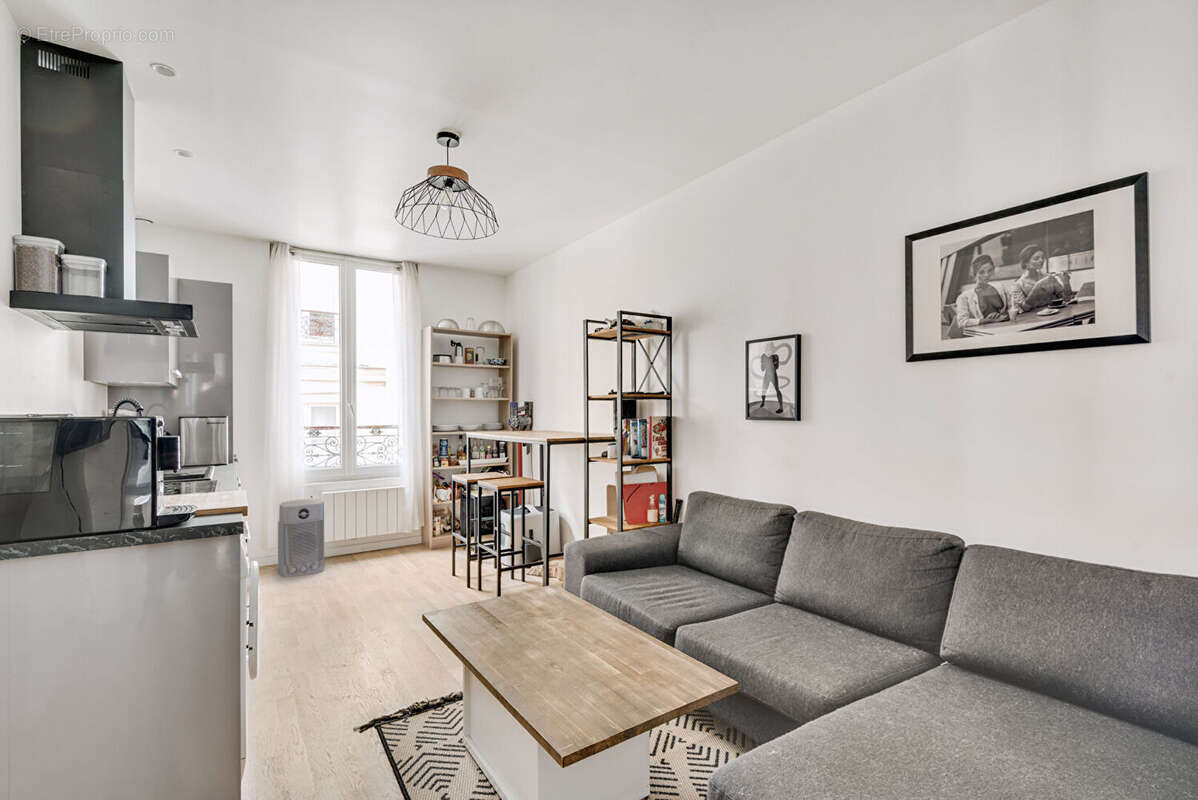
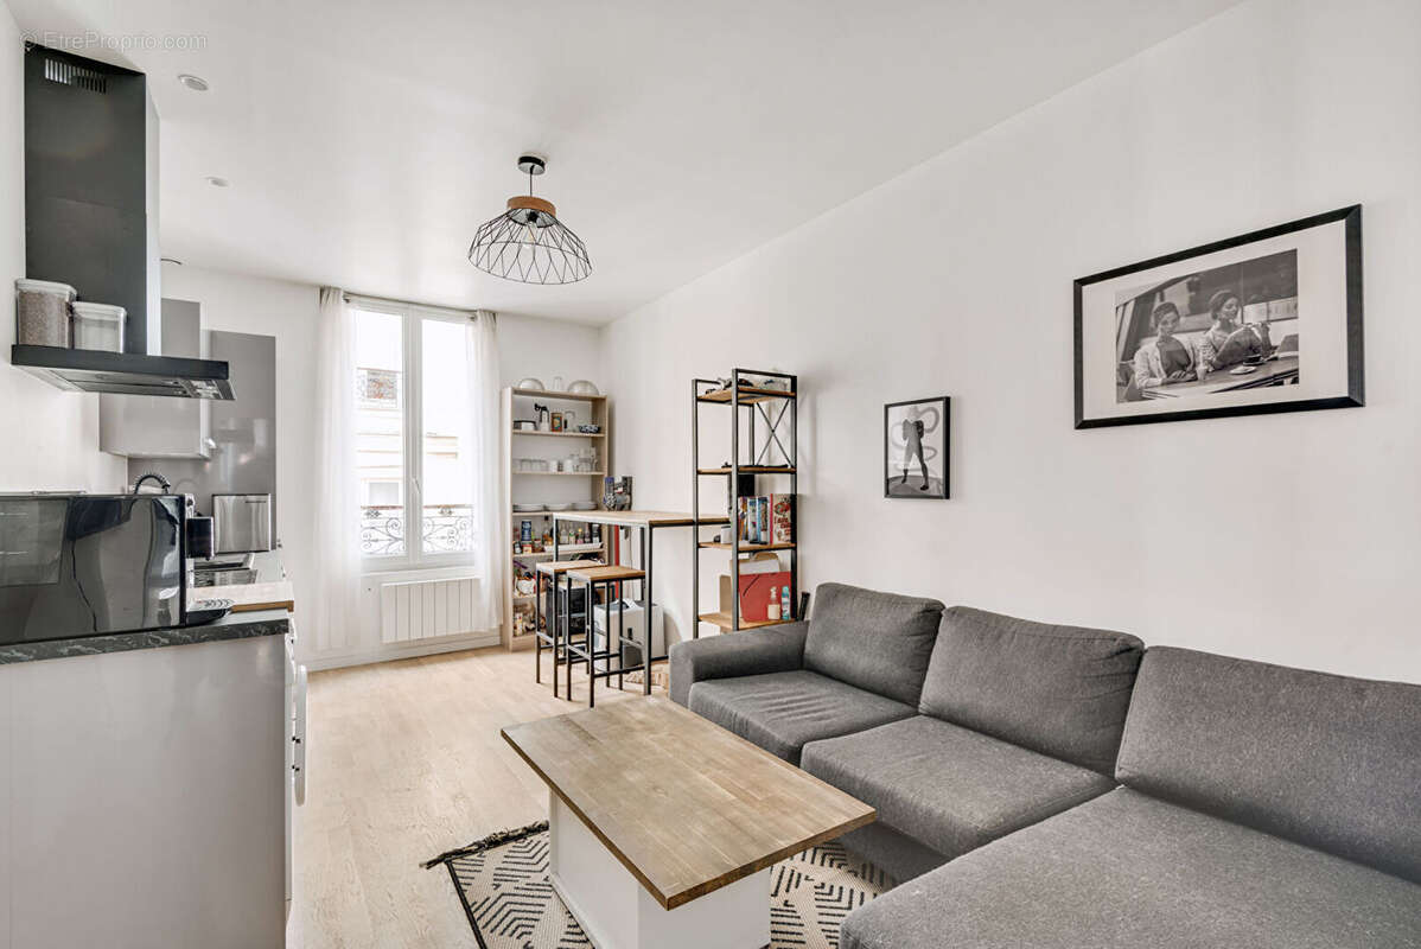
- air purifier [277,498,325,578]
